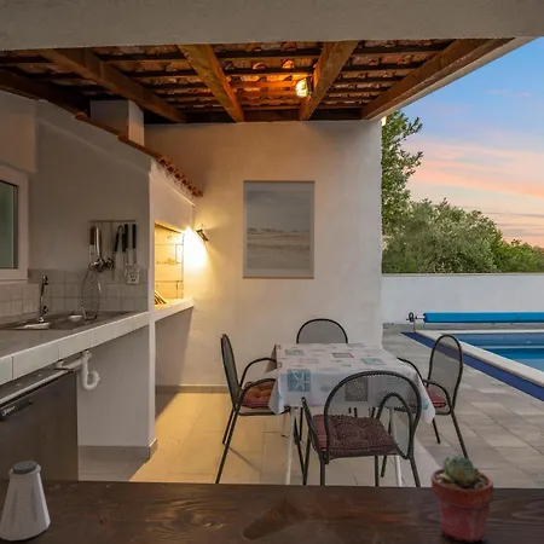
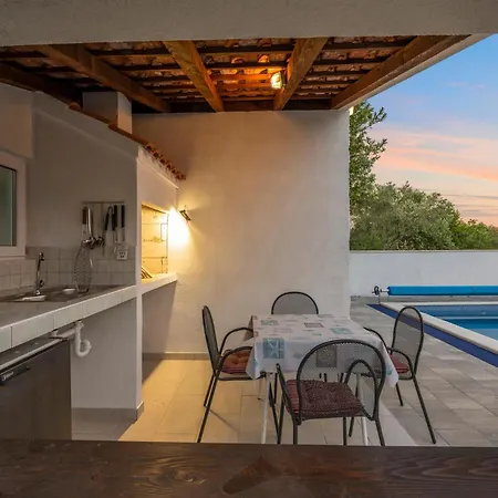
- wall art [242,179,316,280]
- potted succulent [429,455,496,544]
- saltshaker [0,459,51,542]
